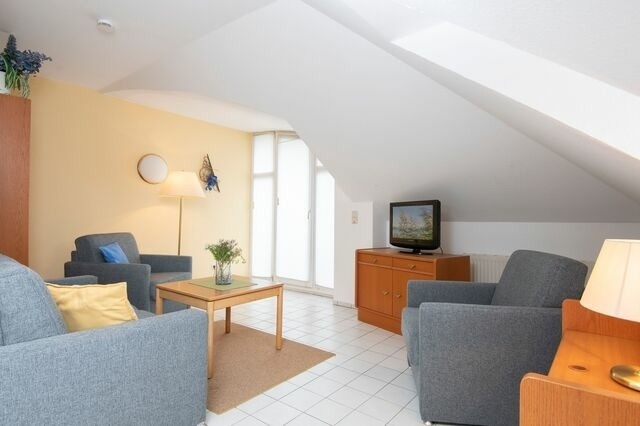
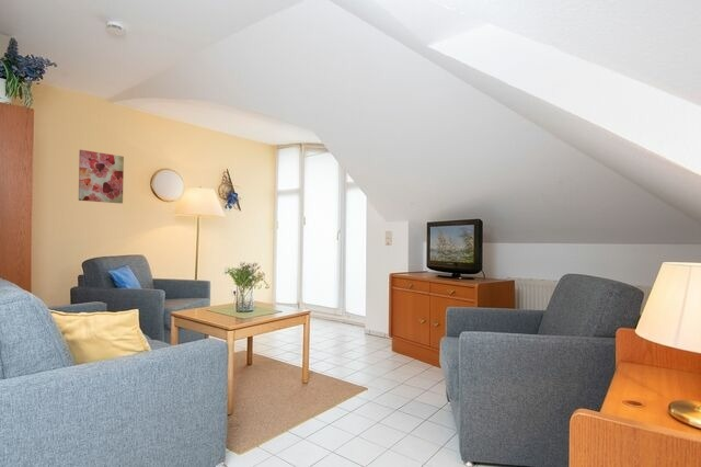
+ wall art [78,149,125,205]
